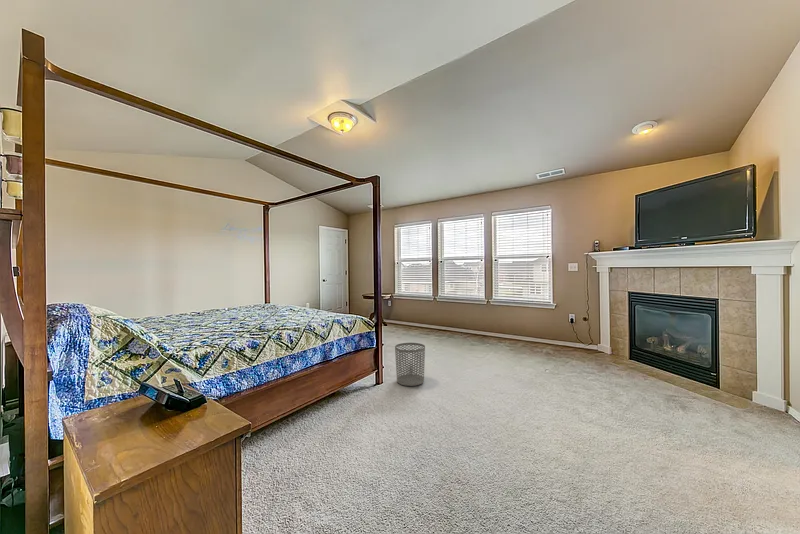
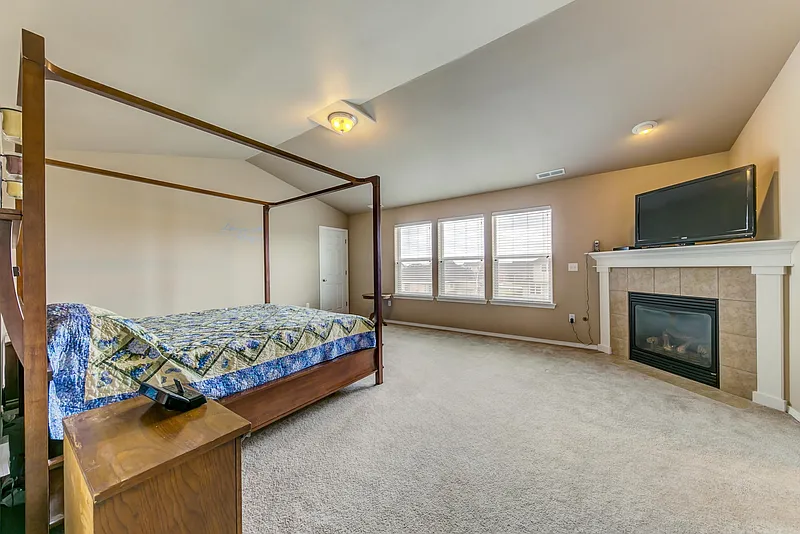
- waste bin [394,342,426,387]
